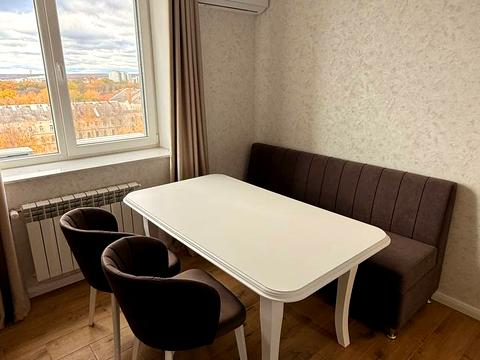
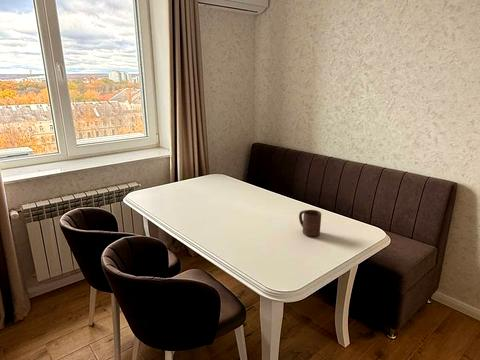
+ cup [298,209,322,238]
